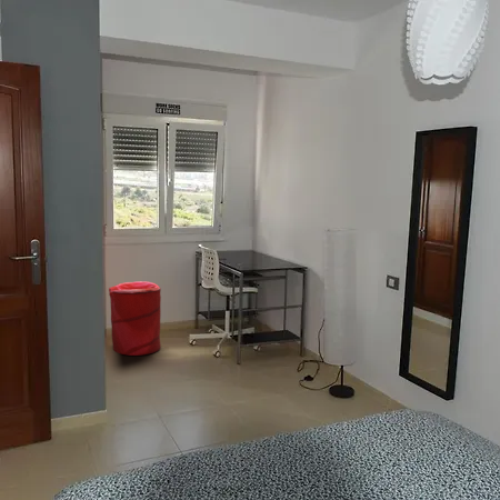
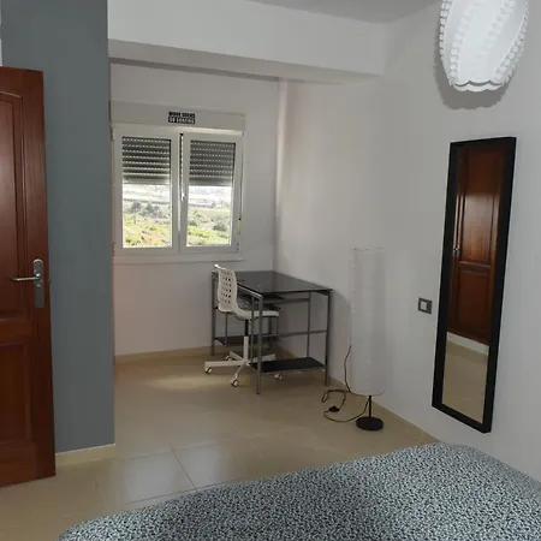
- laundry hamper [108,280,162,357]
